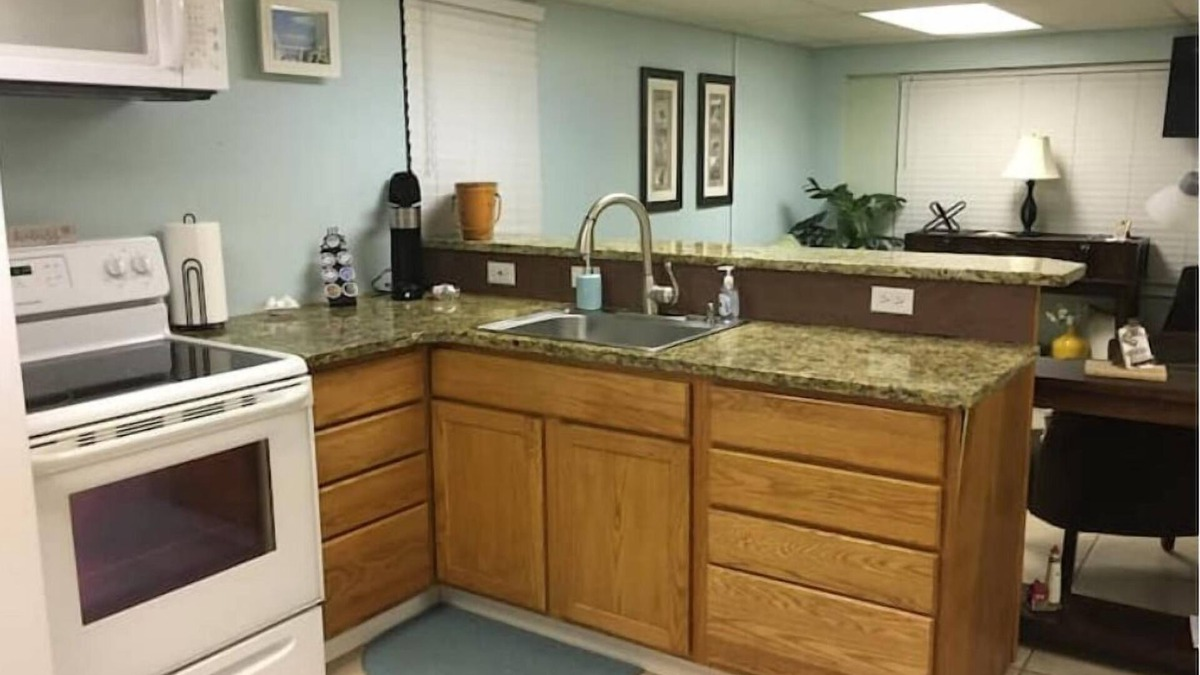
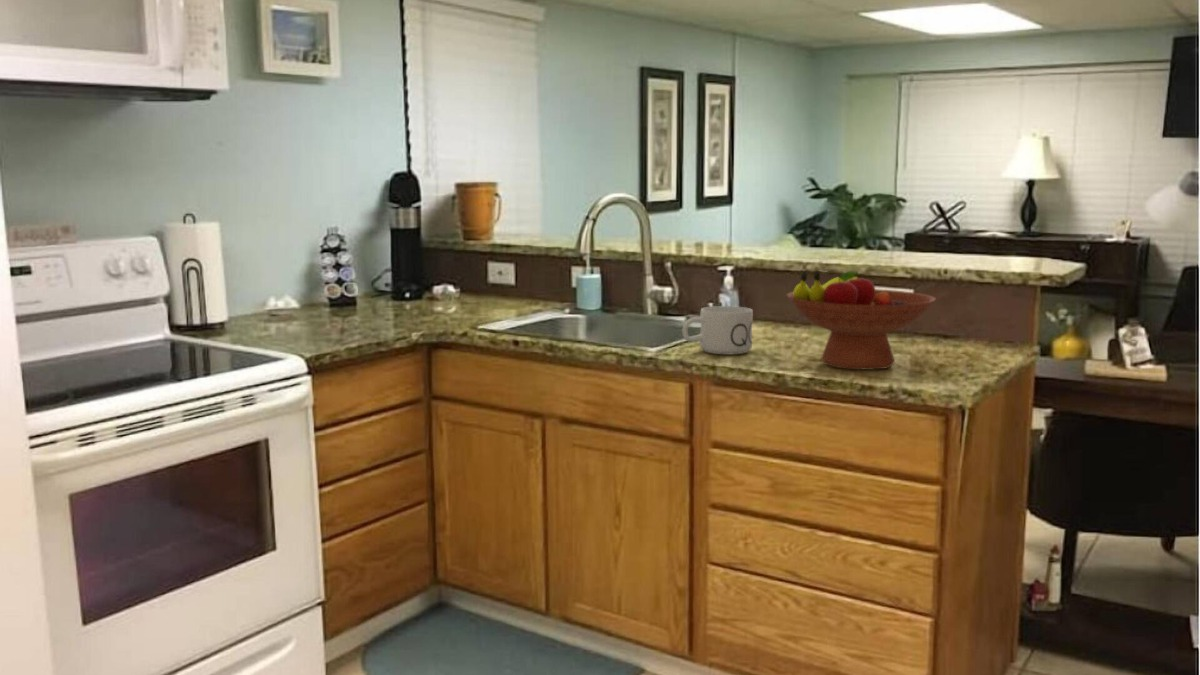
+ fruit bowl [786,270,937,371]
+ mug [681,305,754,355]
